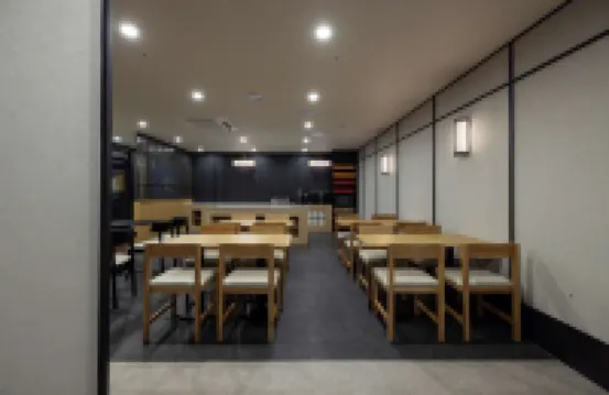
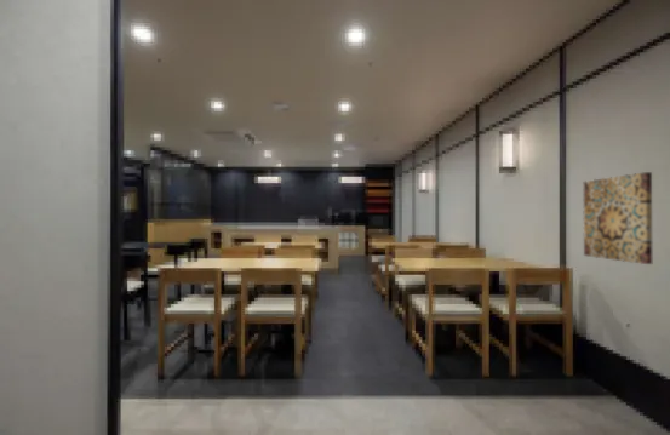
+ wall art [583,171,653,265]
